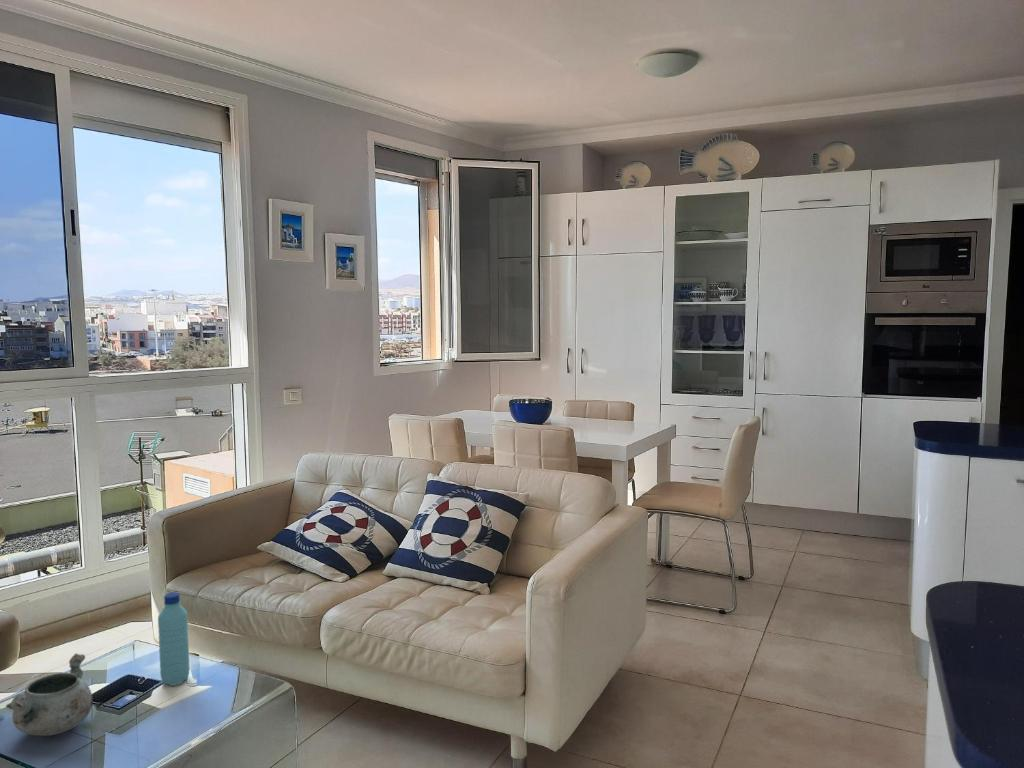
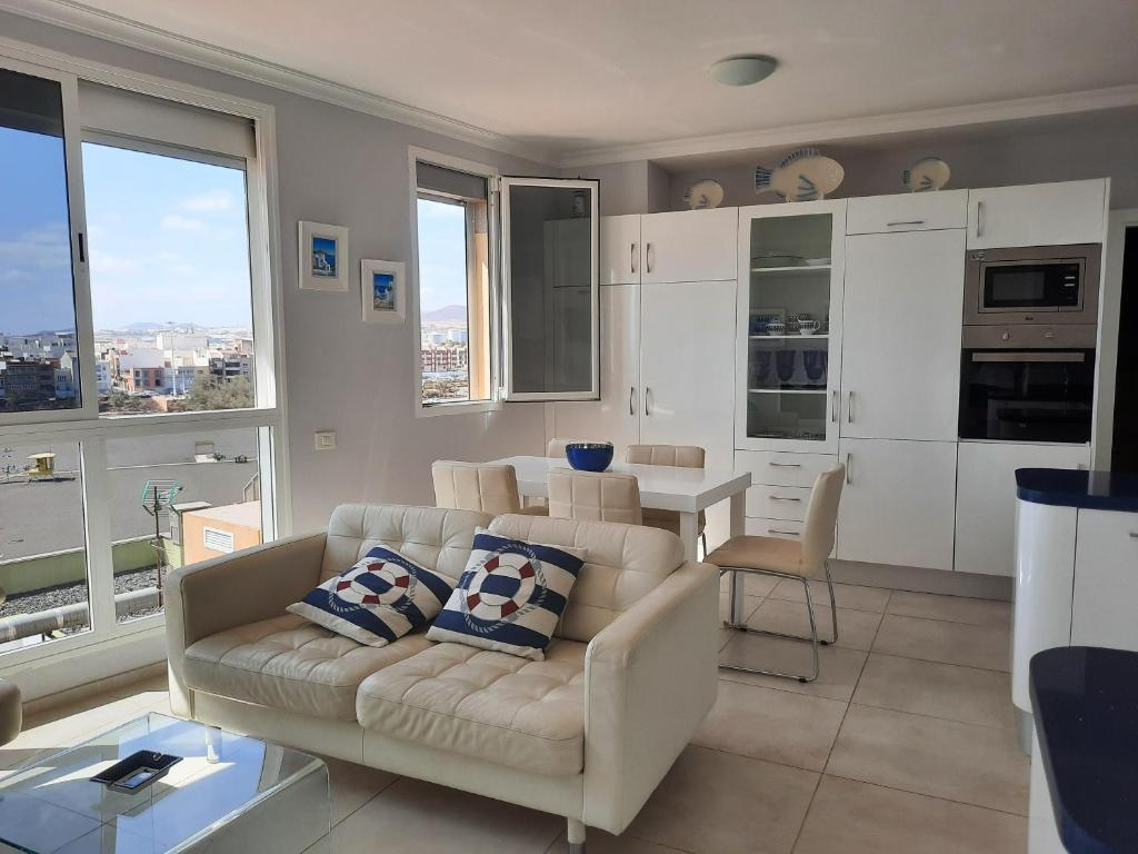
- water bottle [157,592,191,687]
- decorative bowl [5,652,94,737]
